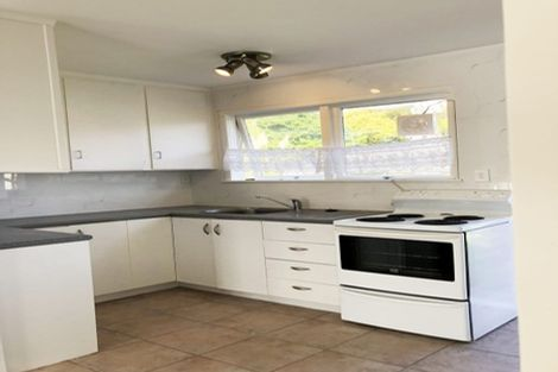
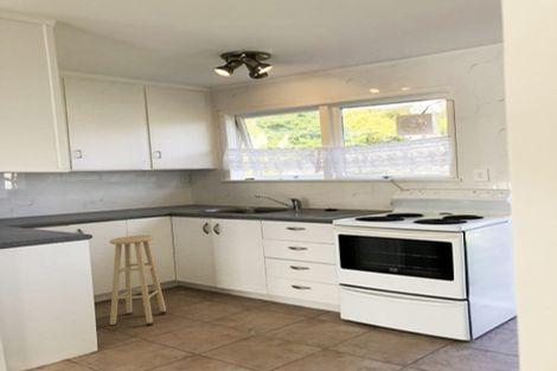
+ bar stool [108,234,168,327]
